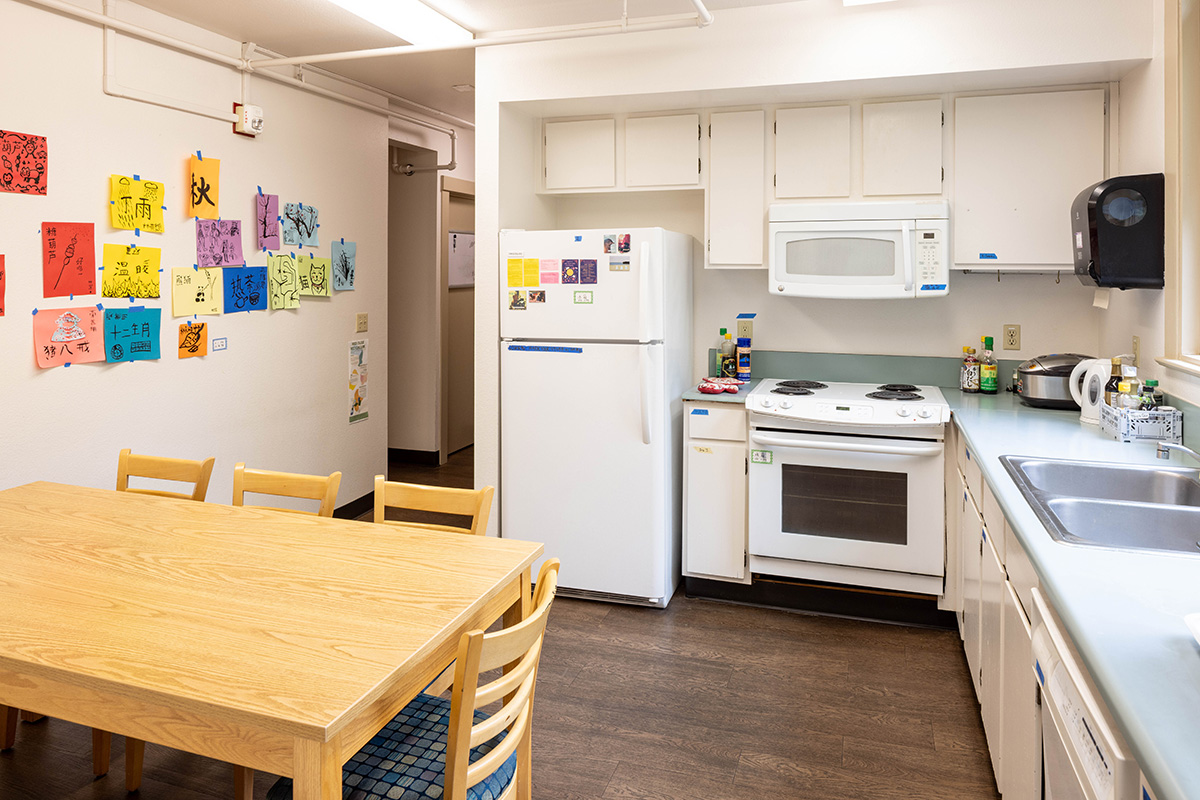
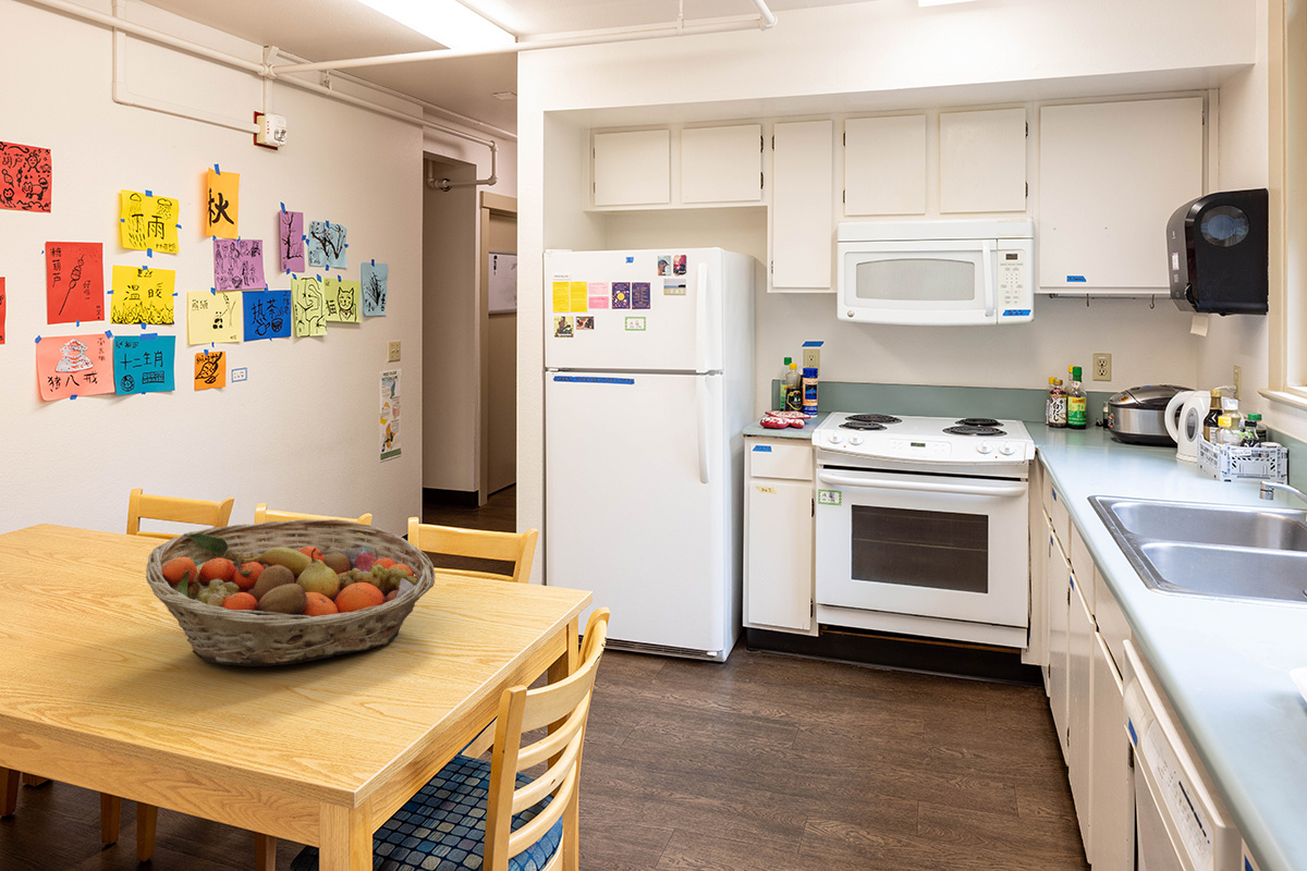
+ fruit basket [145,518,436,667]
